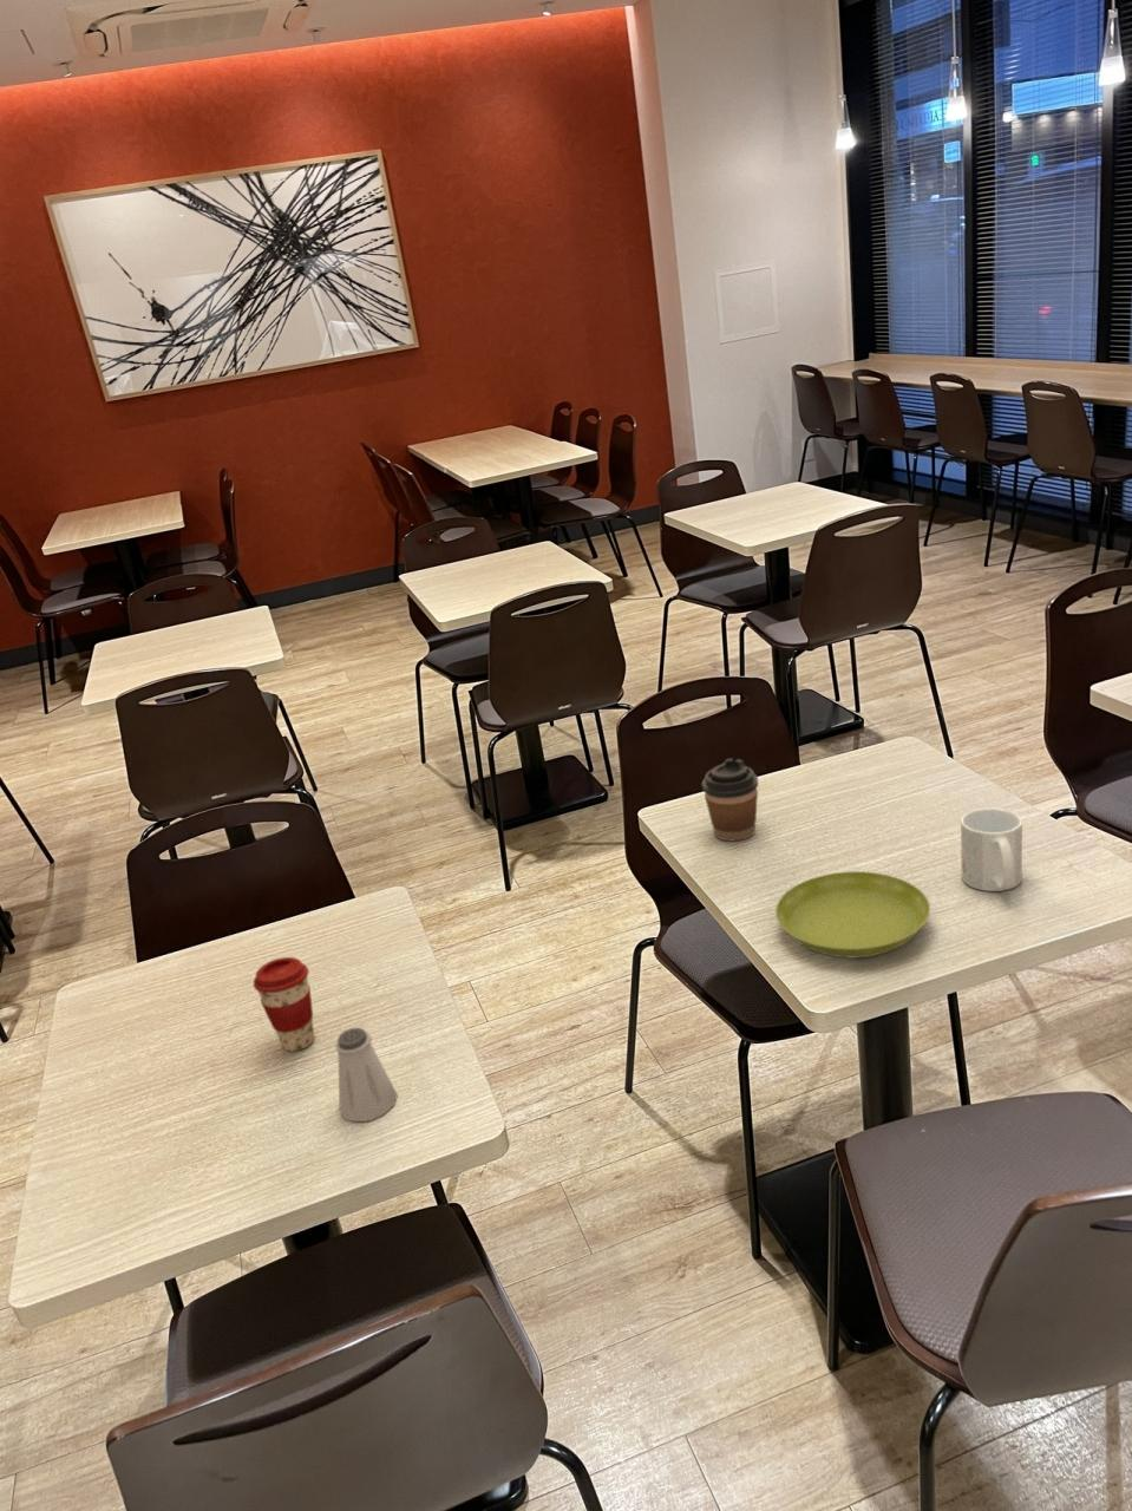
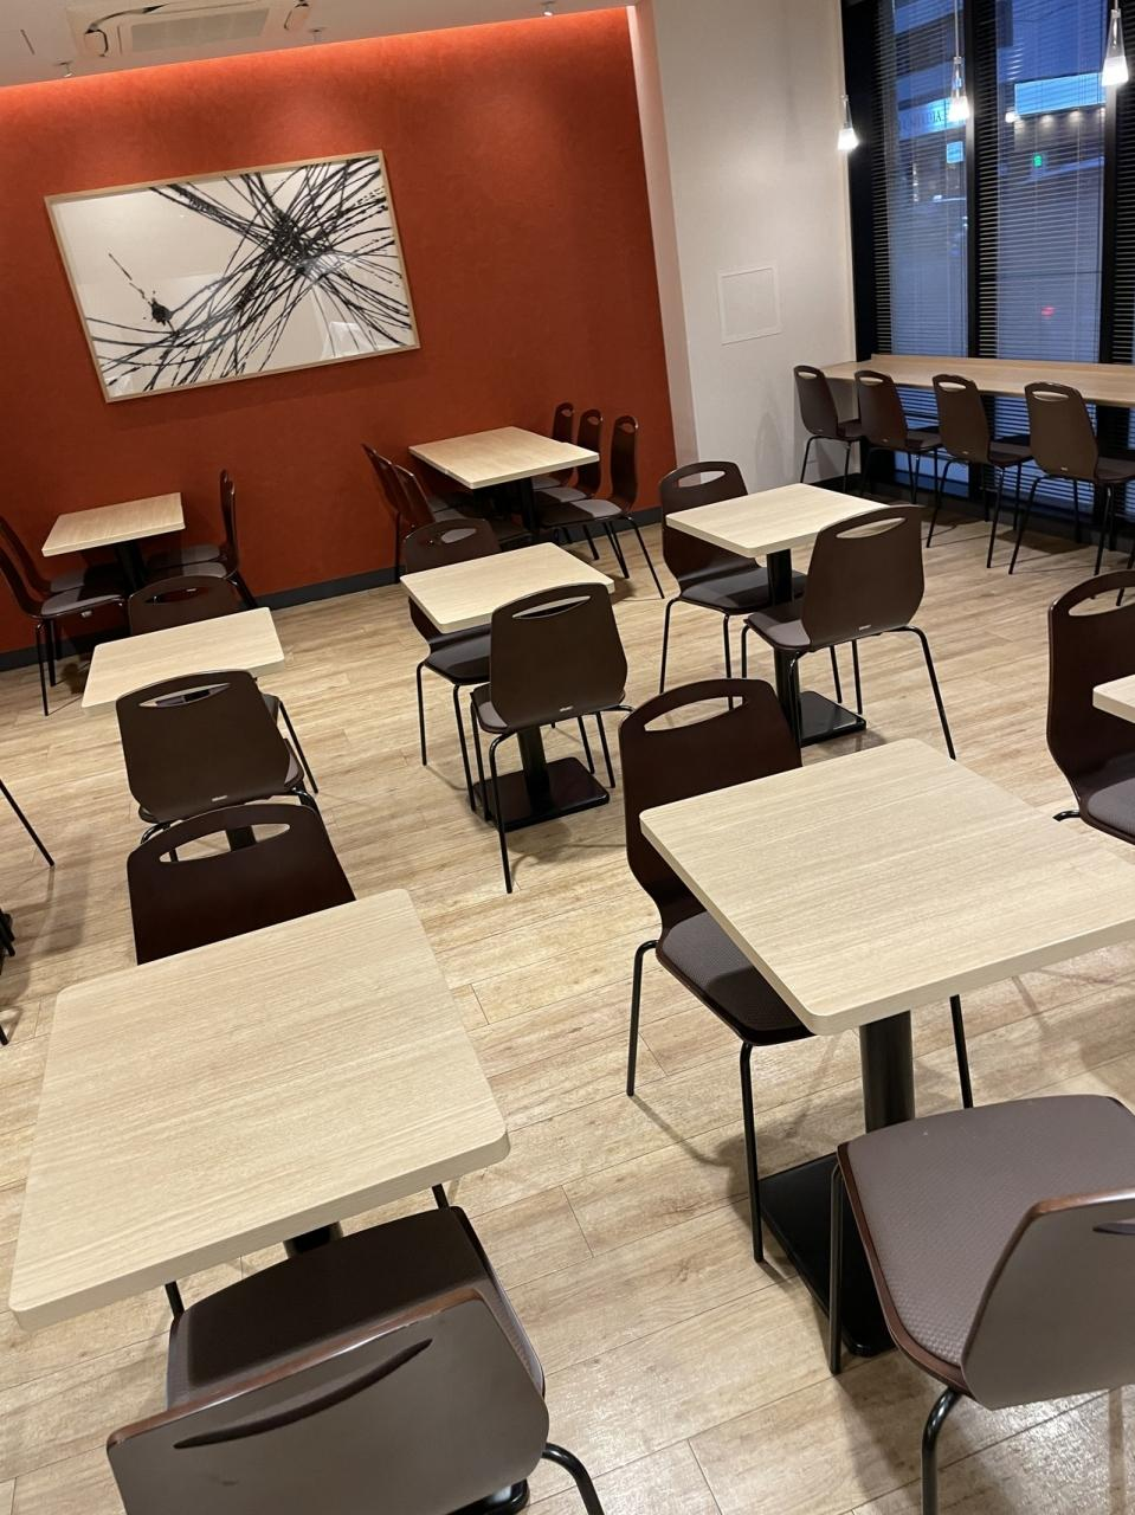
- coffee cup [252,956,316,1052]
- saucer [774,870,931,958]
- saltshaker [334,1027,400,1122]
- coffee cup [702,757,759,842]
- mug [960,806,1024,893]
